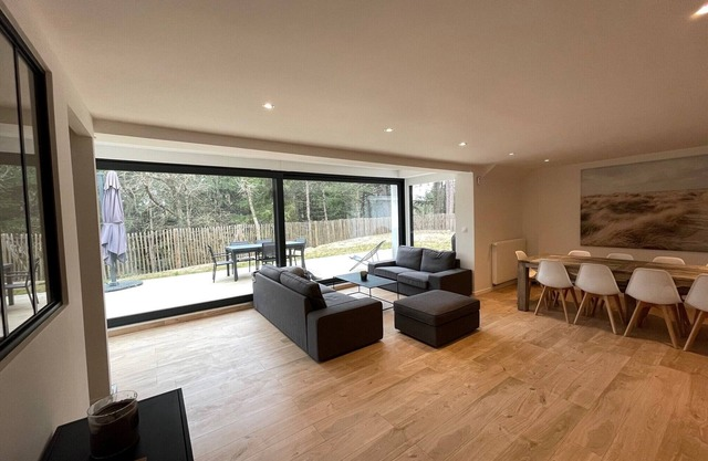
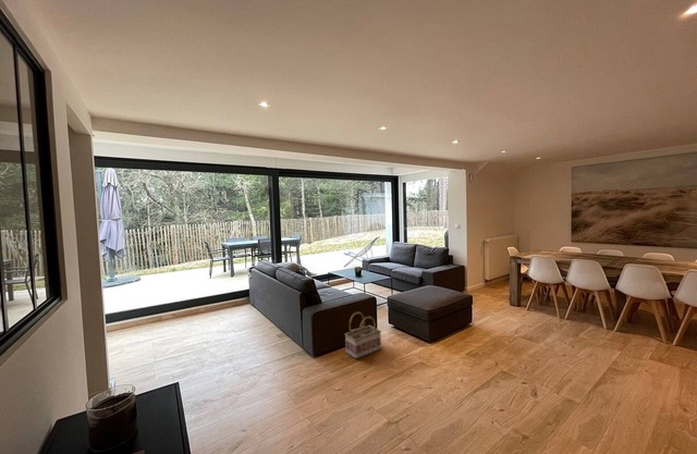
+ basket [344,311,382,360]
